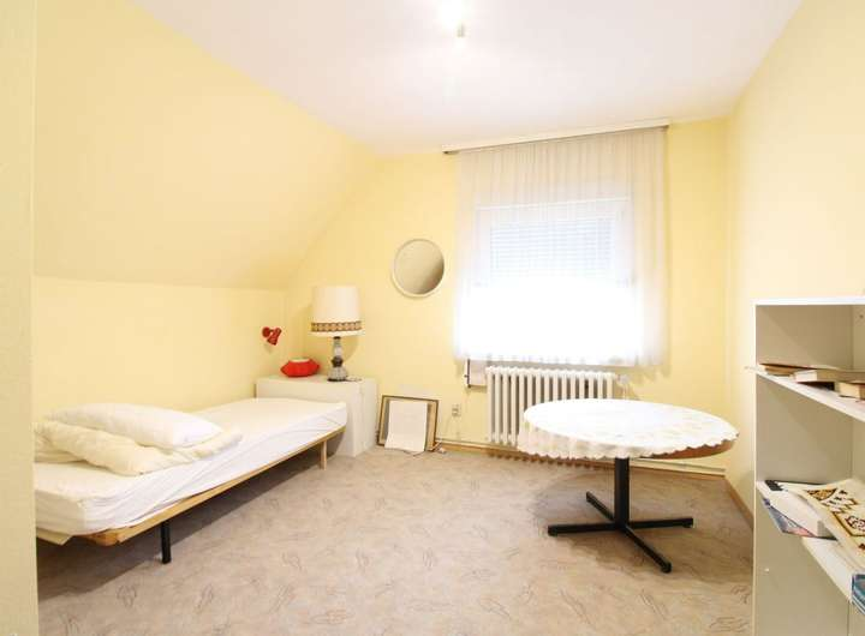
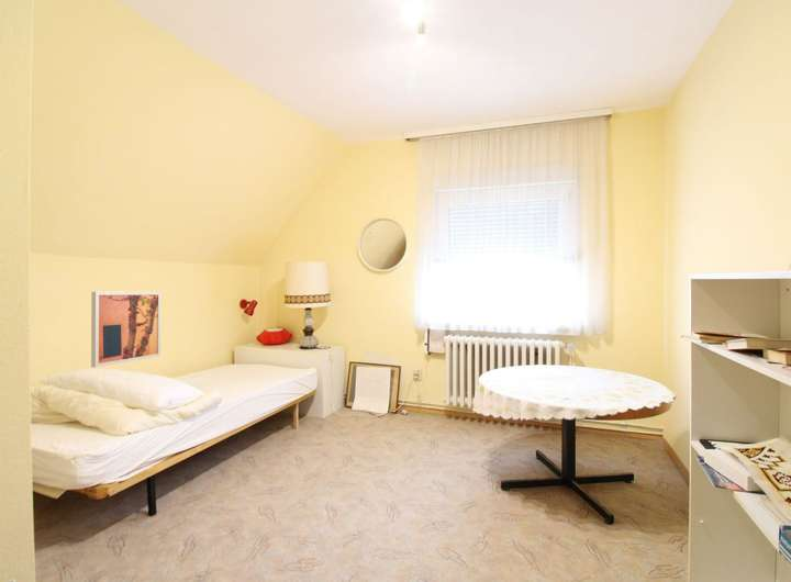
+ wall art [90,291,163,368]
